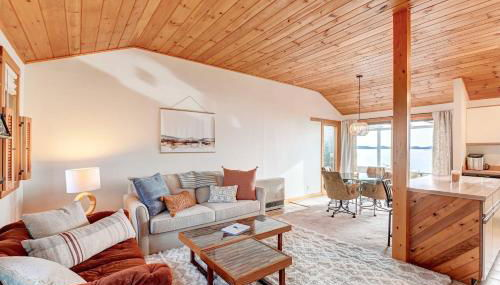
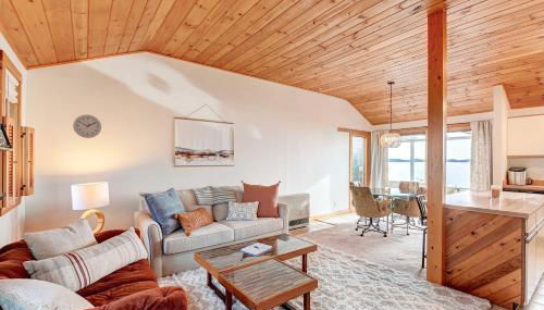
+ wall clock [72,114,102,139]
